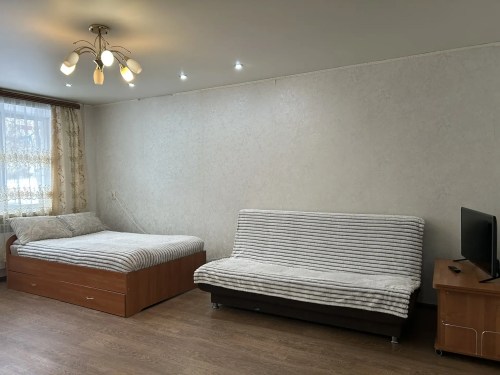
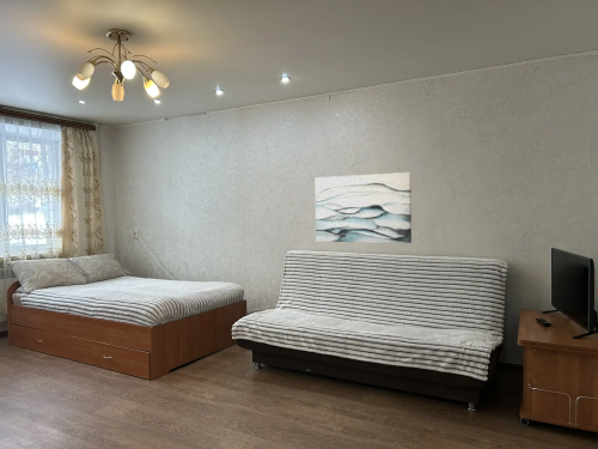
+ wall art [315,171,413,244]
